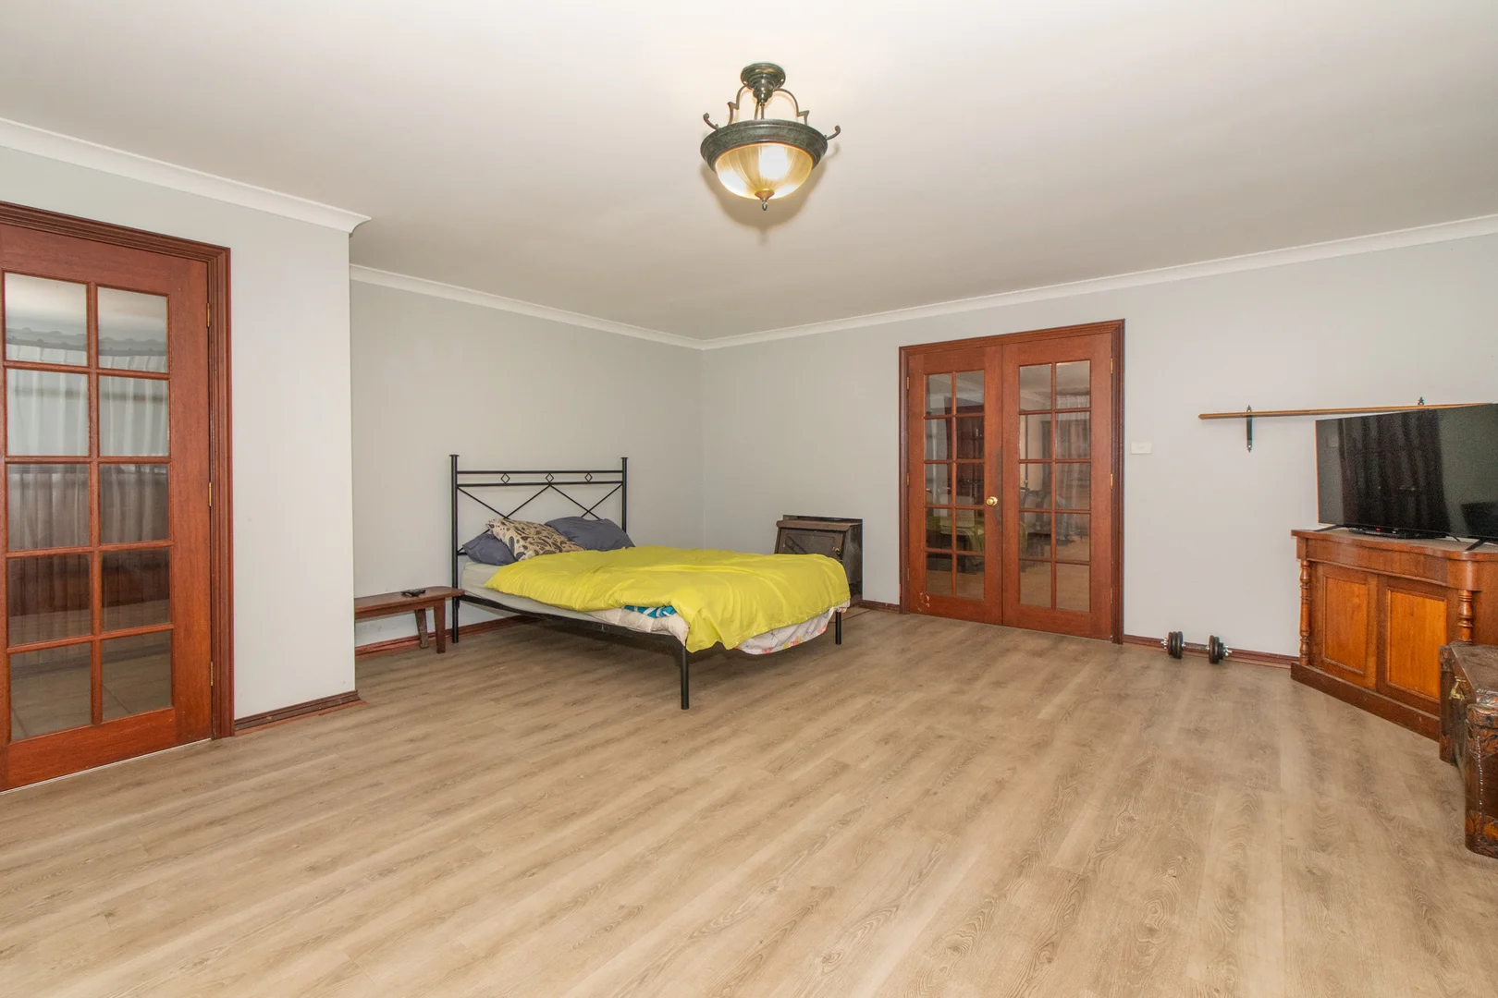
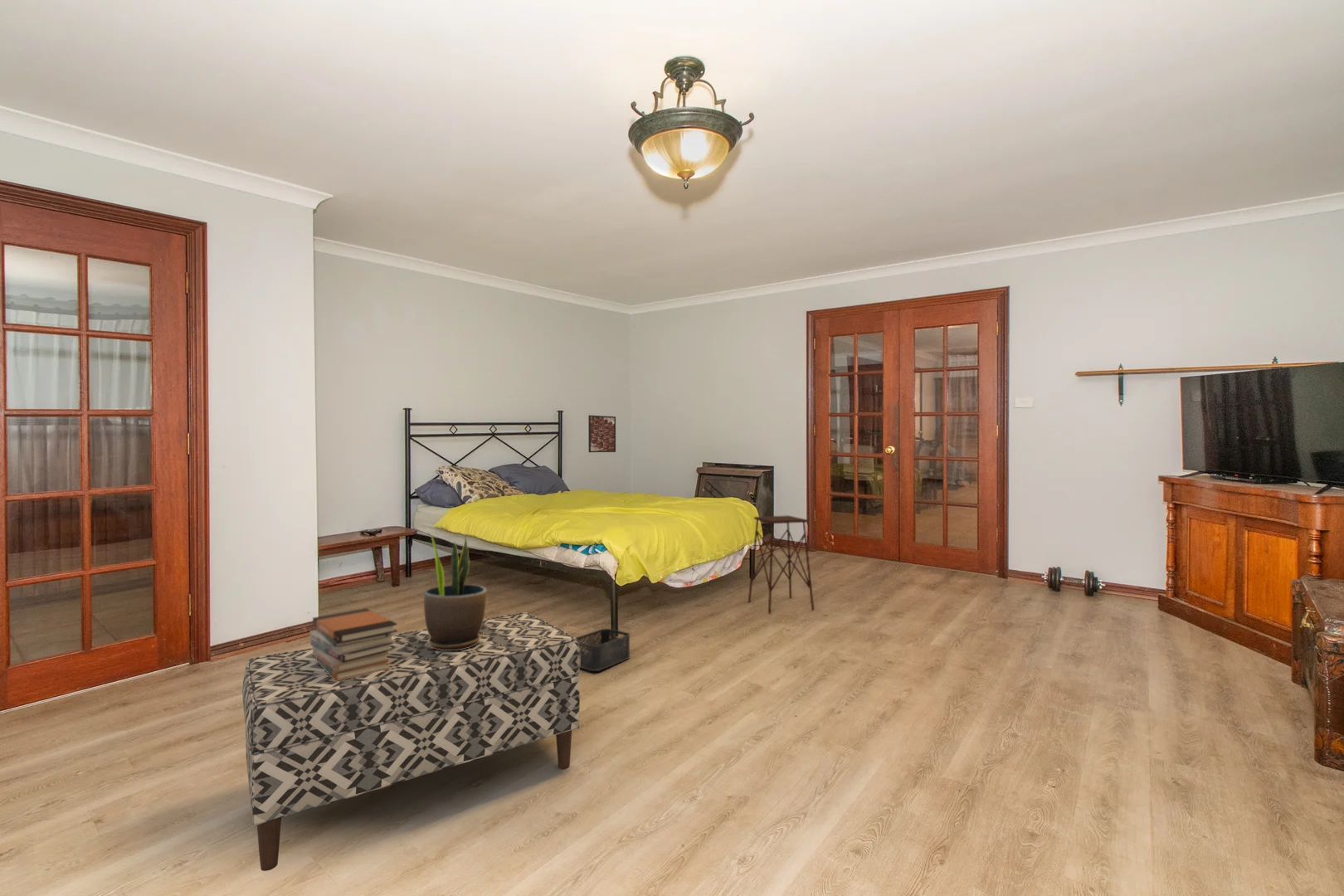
+ potted plant [423,531,488,650]
+ side table [747,514,815,615]
+ storage bin [575,627,631,672]
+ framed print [587,415,616,453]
+ book stack [309,607,398,681]
+ bench [241,611,581,872]
